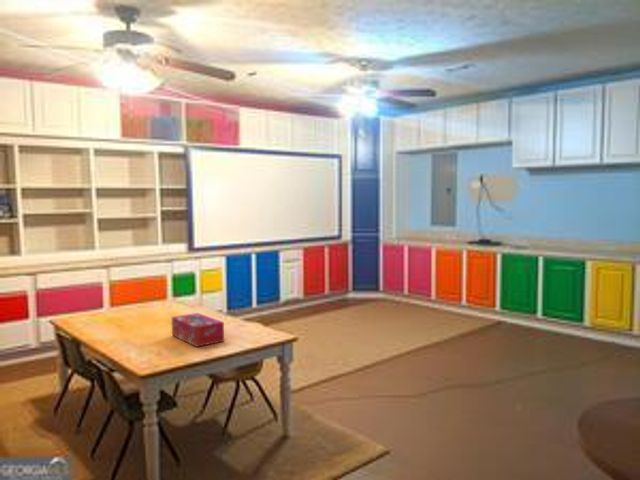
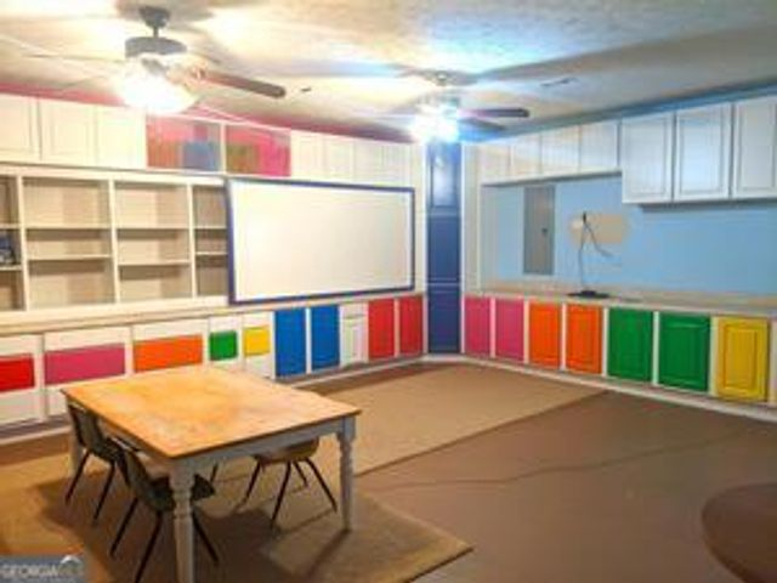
- tissue box [171,312,225,348]
